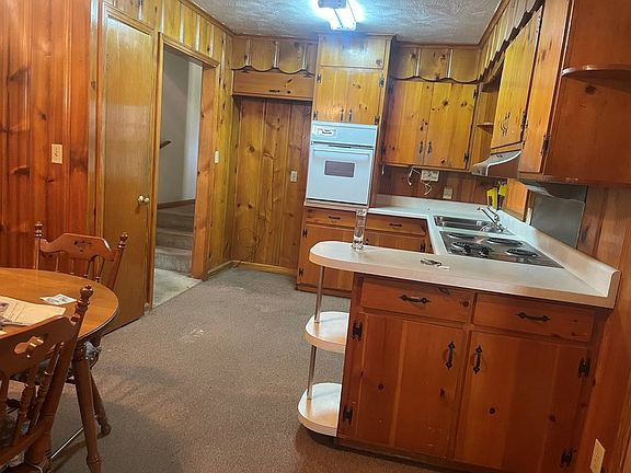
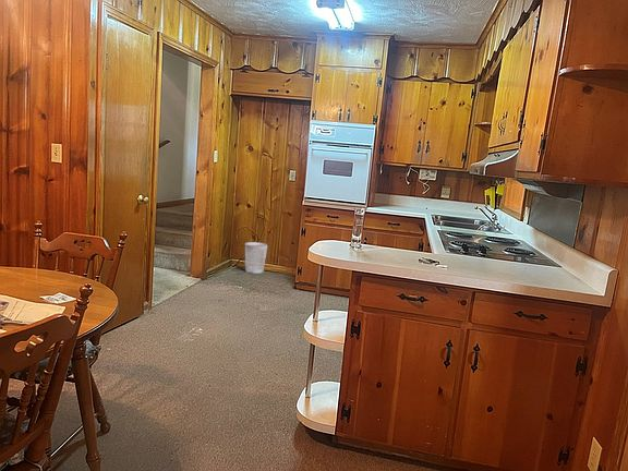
+ wastebasket [244,241,268,275]
